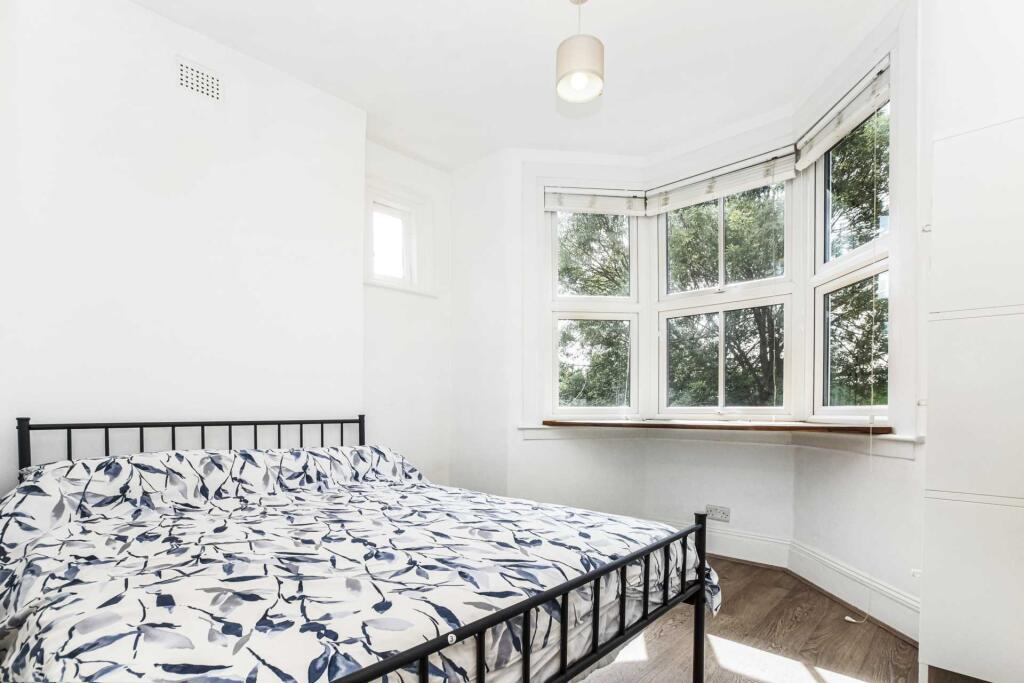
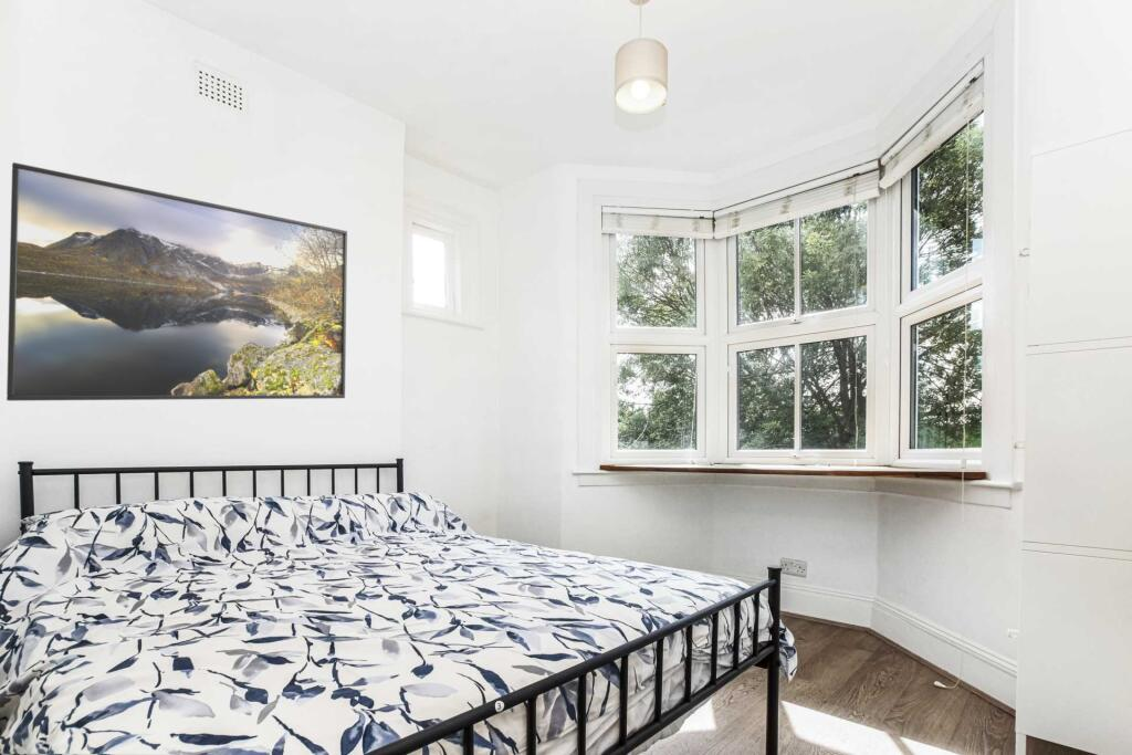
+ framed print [6,161,348,402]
